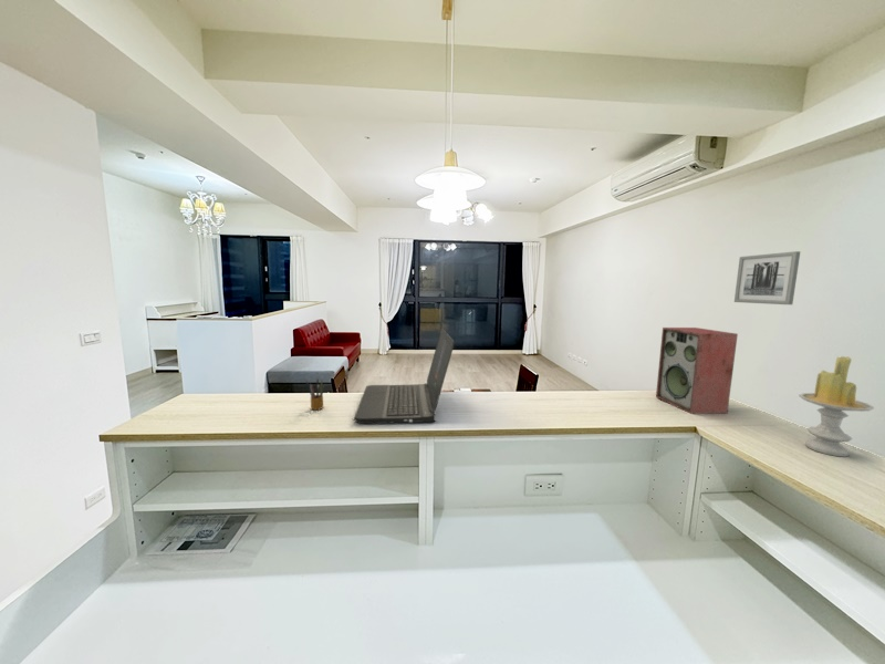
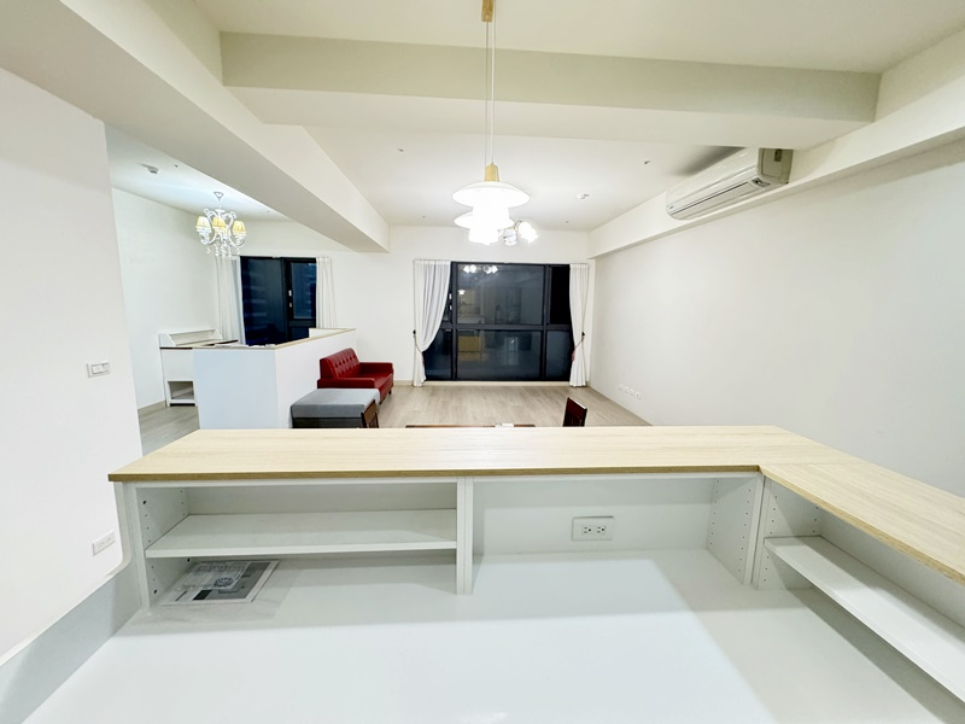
- laptop computer [353,326,456,425]
- candle [798,355,875,457]
- speaker [655,326,739,415]
- pencil box [305,377,325,411]
- wall art [733,250,801,305]
